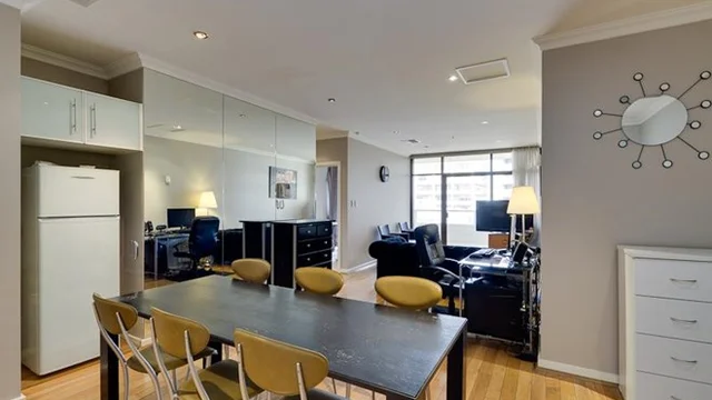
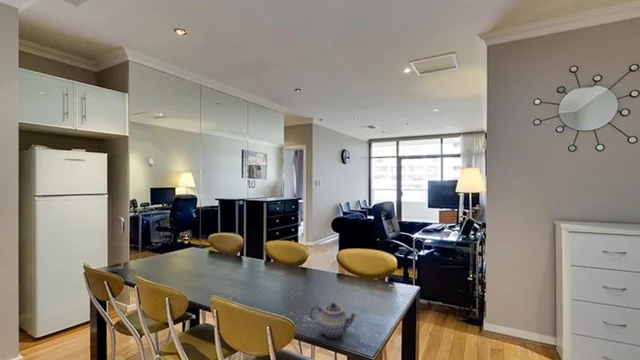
+ teapot [309,302,359,339]
